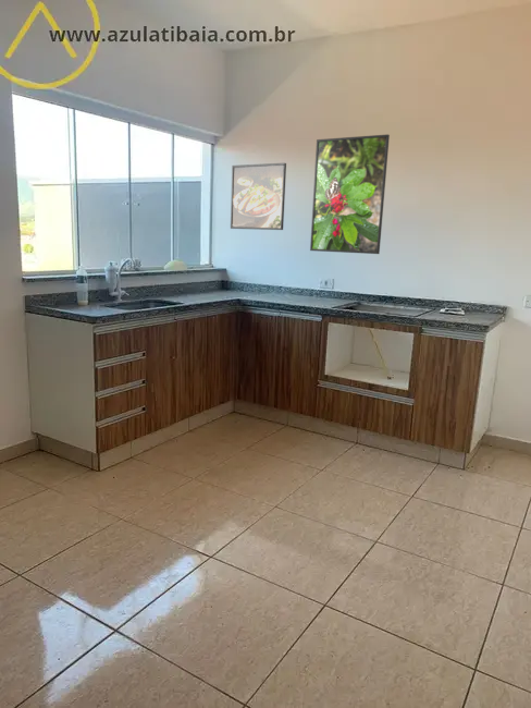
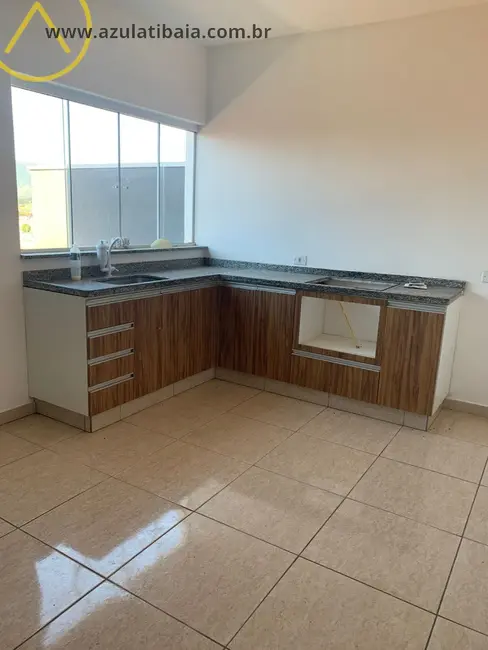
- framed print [230,162,287,231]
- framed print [309,133,391,255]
